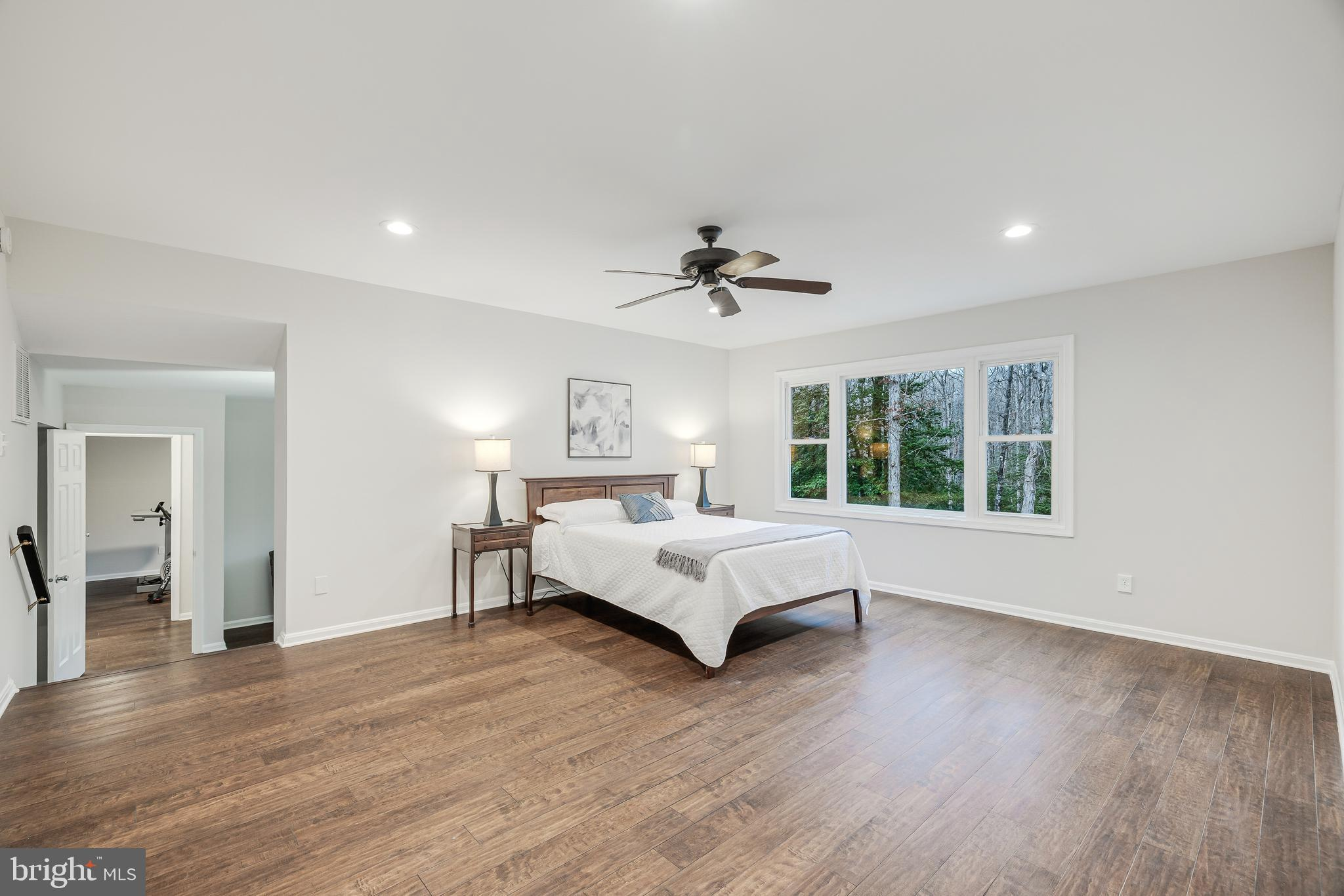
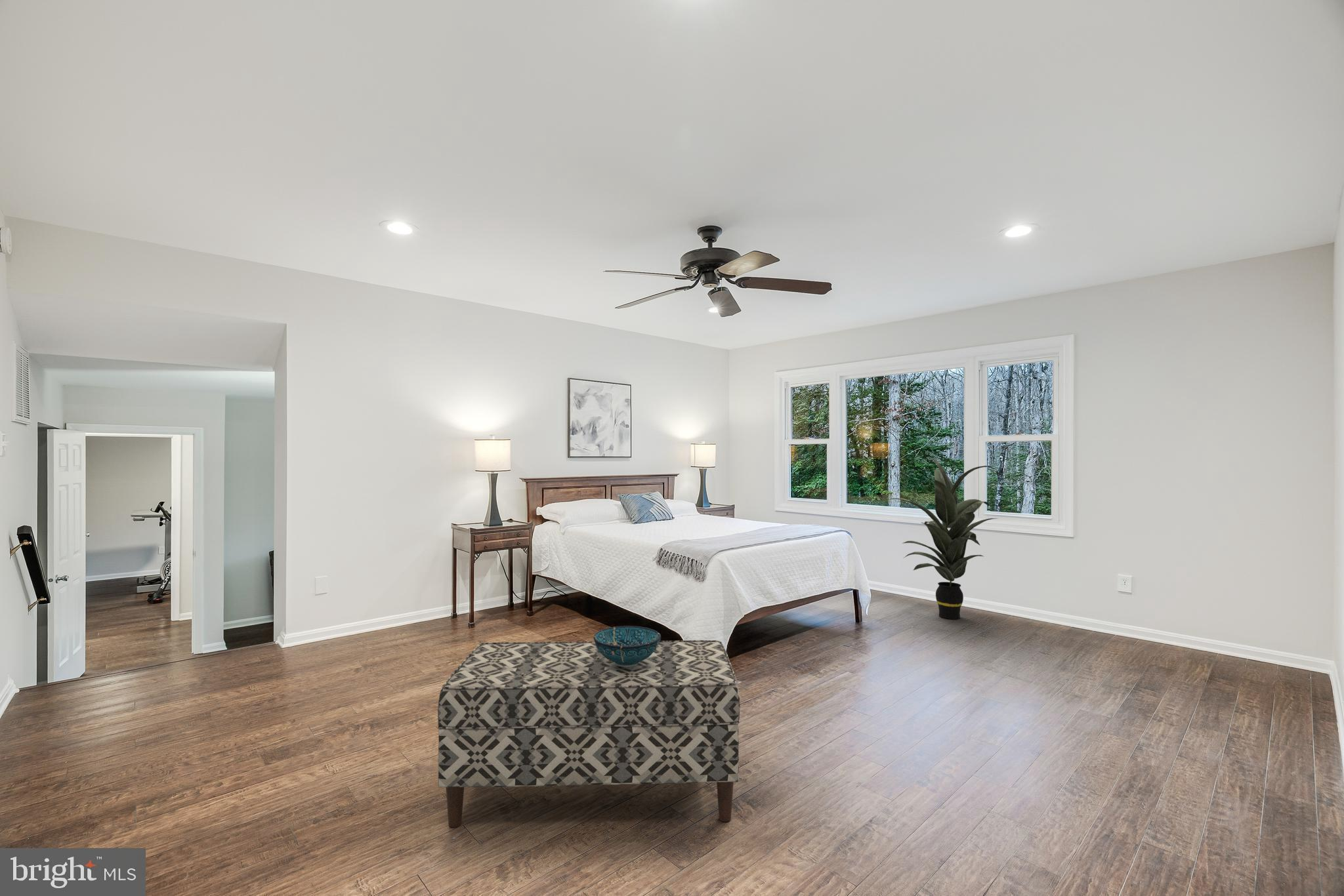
+ indoor plant [887,457,999,620]
+ bench [437,640,741,828]
+ decorative bowl [593,625,662,667]
